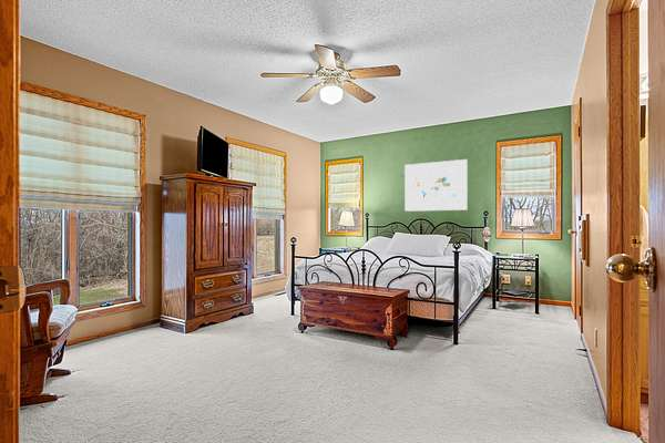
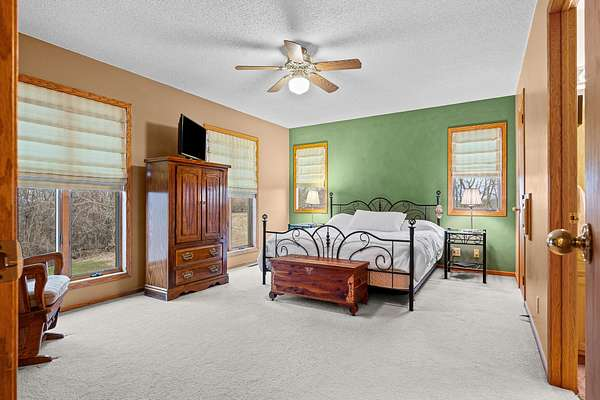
- wall art [403,158,469,213]
